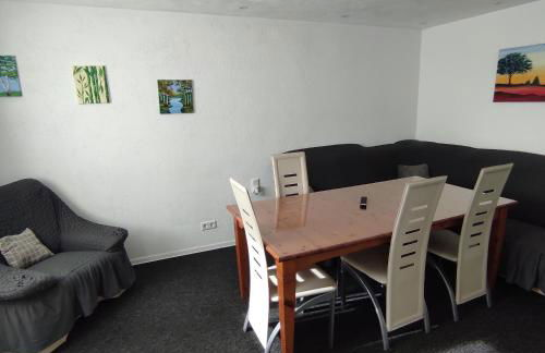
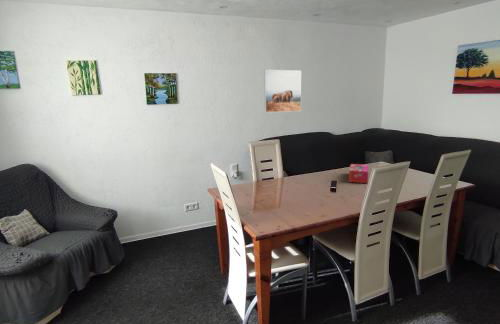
+ tissue box [348,163,369,184]
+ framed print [263,69,302,113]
